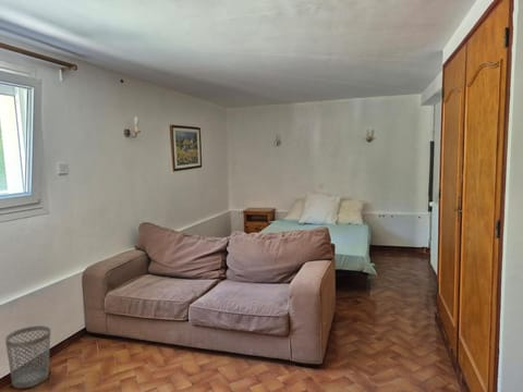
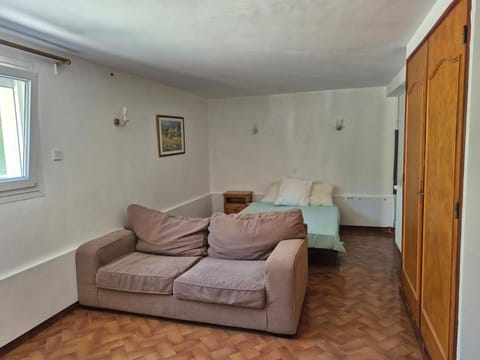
- wastebasket [4,324,51,390]
